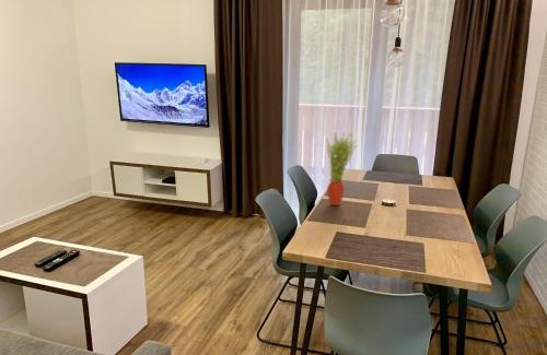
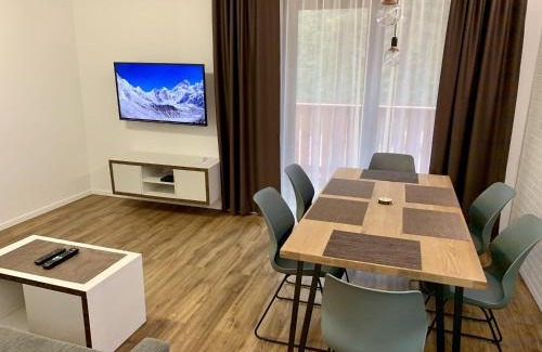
- potted plant [325,131,359,206]
